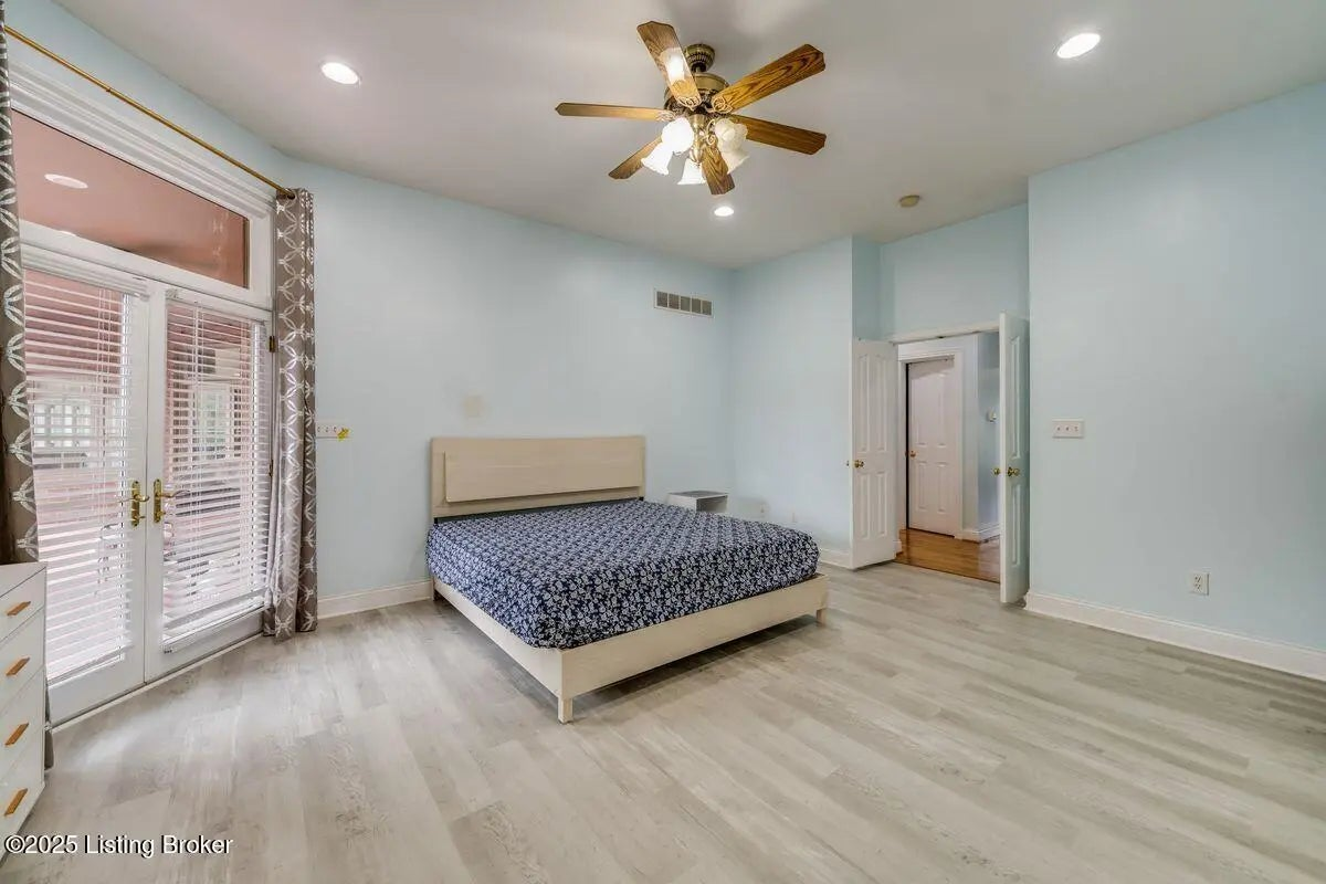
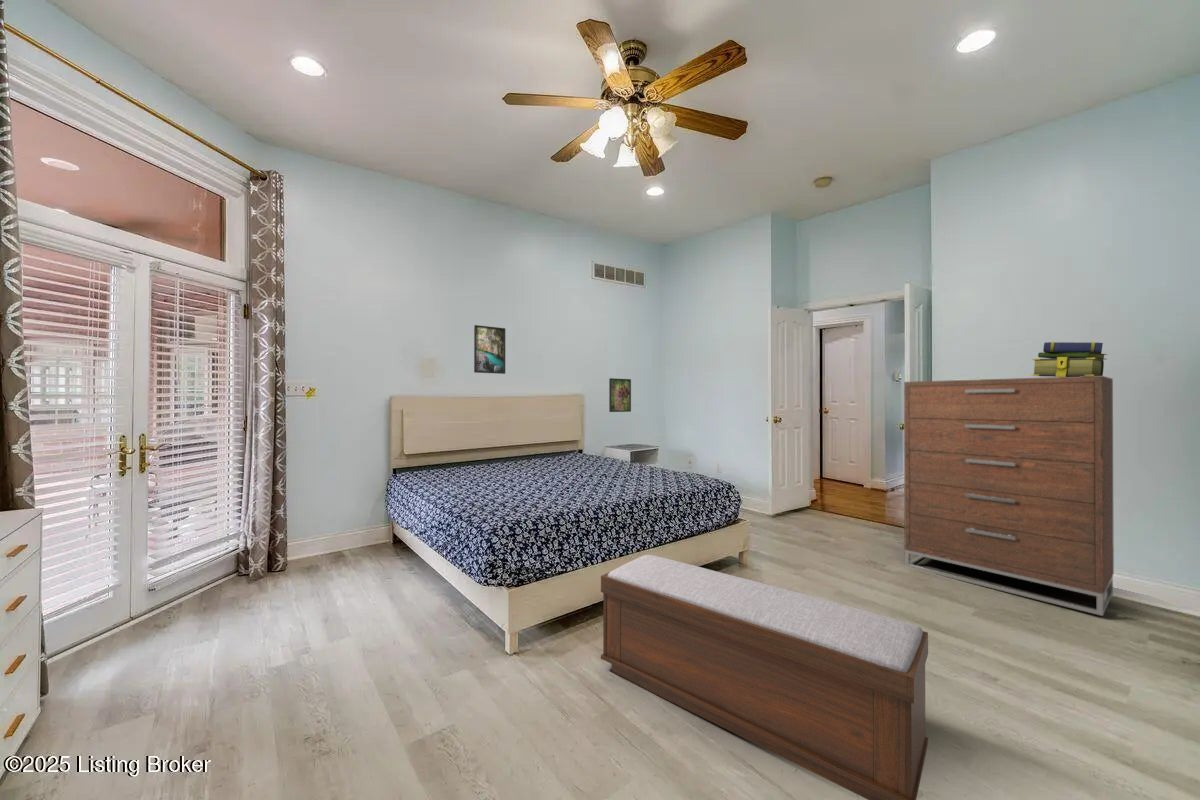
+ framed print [608,377,632,413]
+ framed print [473,324,506,375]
+ dresser [903,375,1115,617]
+ stack of books [1030,341,1109,377]
+ bench [600,554,929,800]
